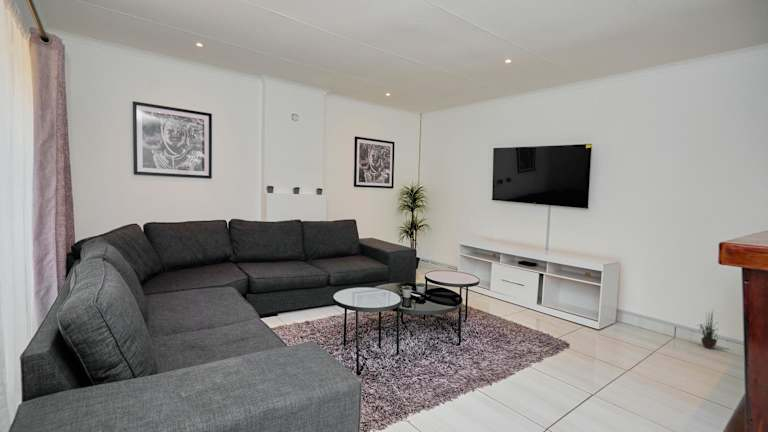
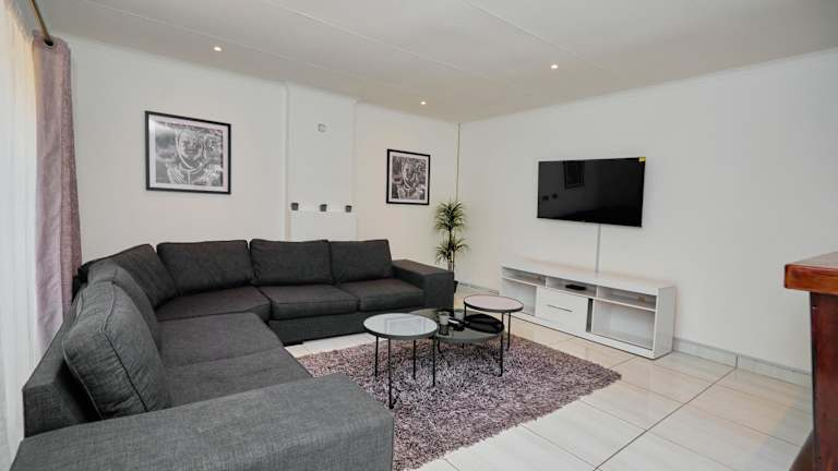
- potted plant [695,305,719,350]
